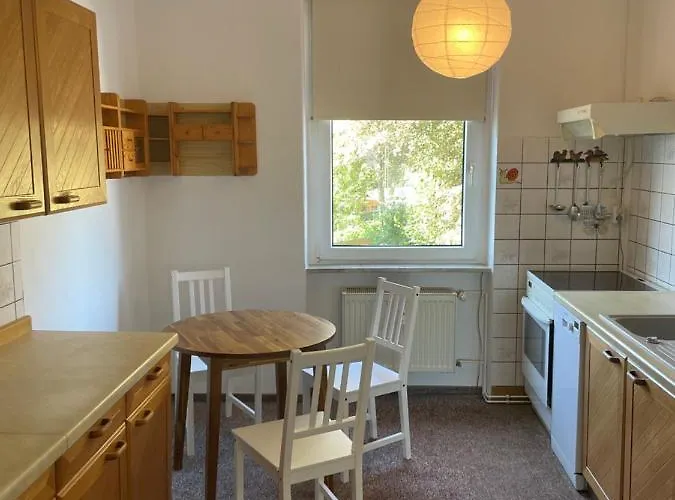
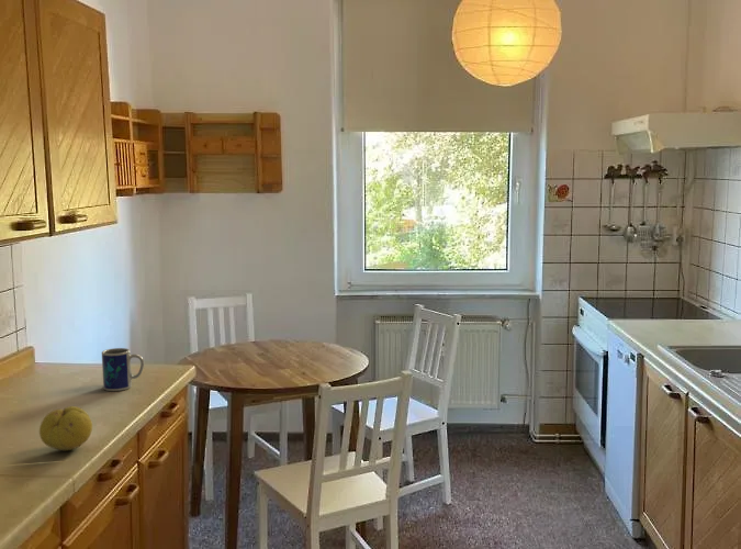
+ mug [101,347,145,392]
+ fruit [38,405,93,451]
